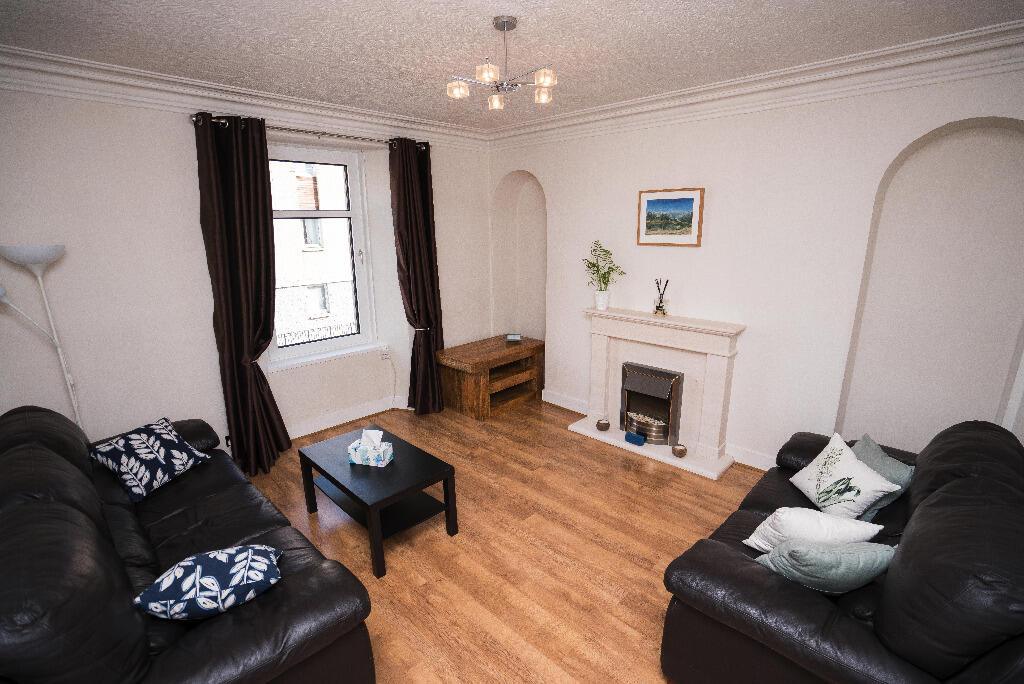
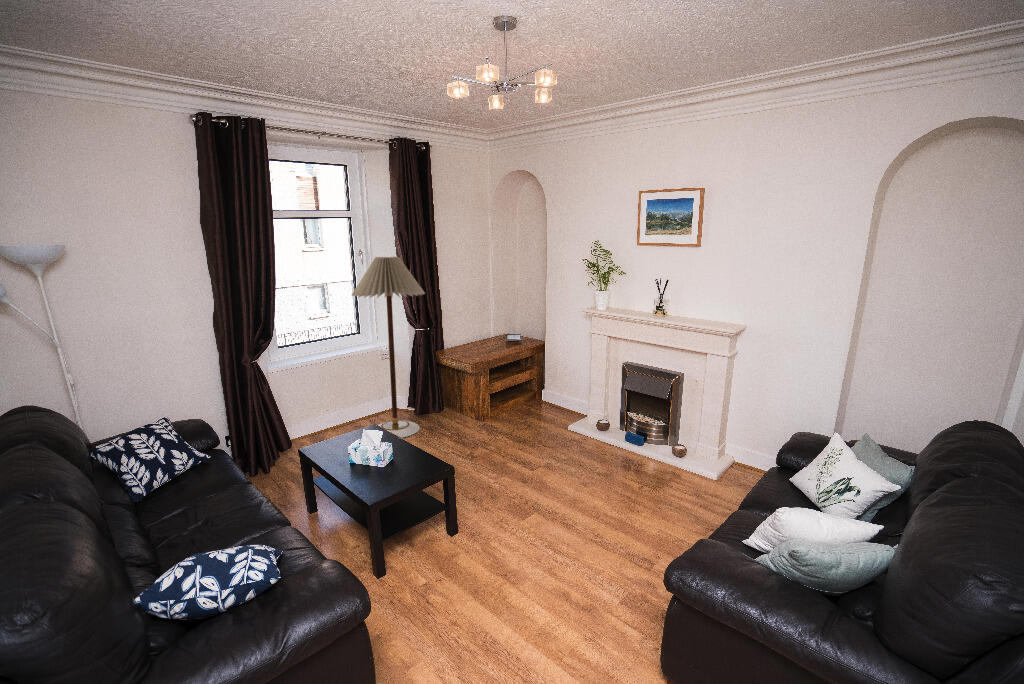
+ floor lamp [351,256,426,439]
